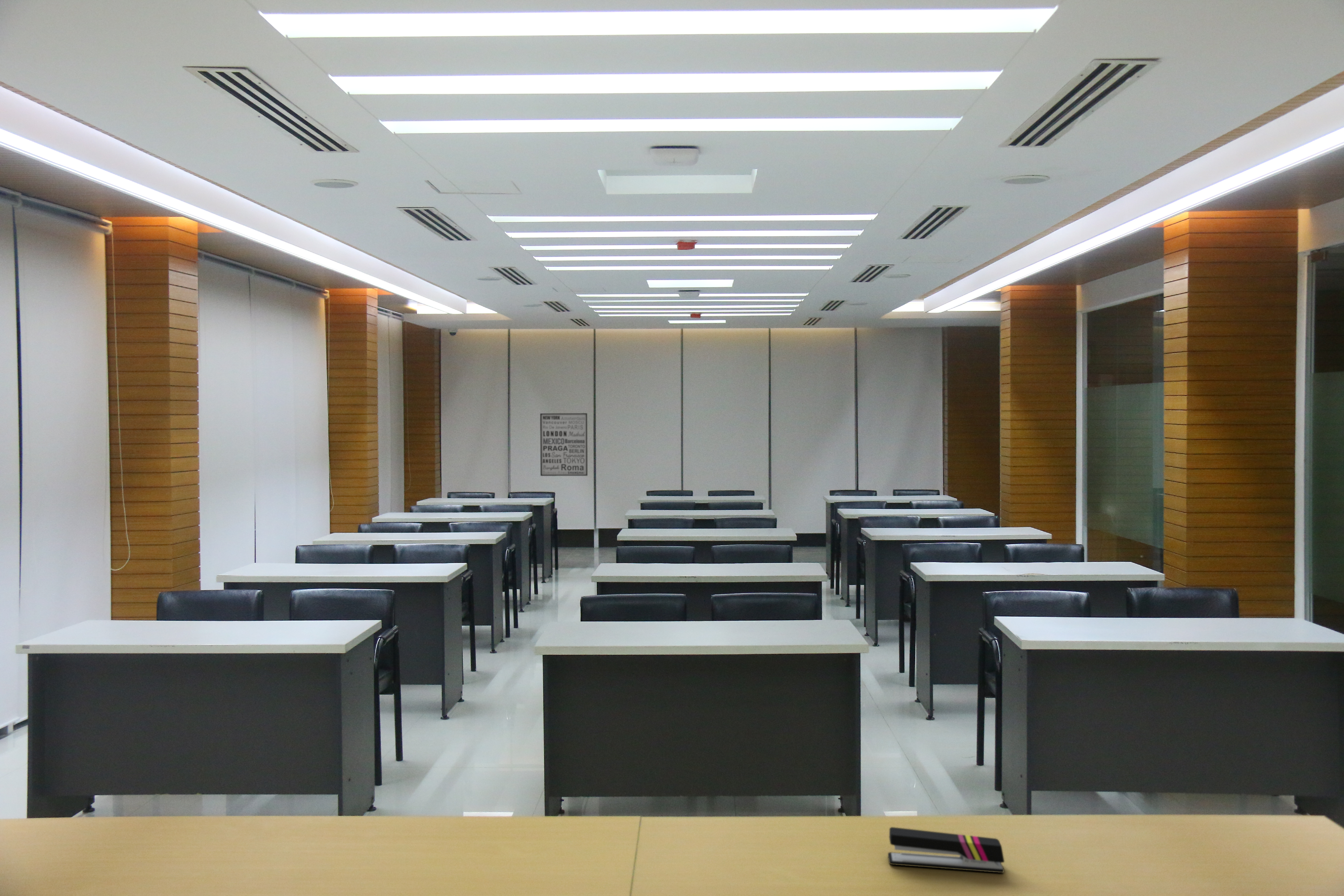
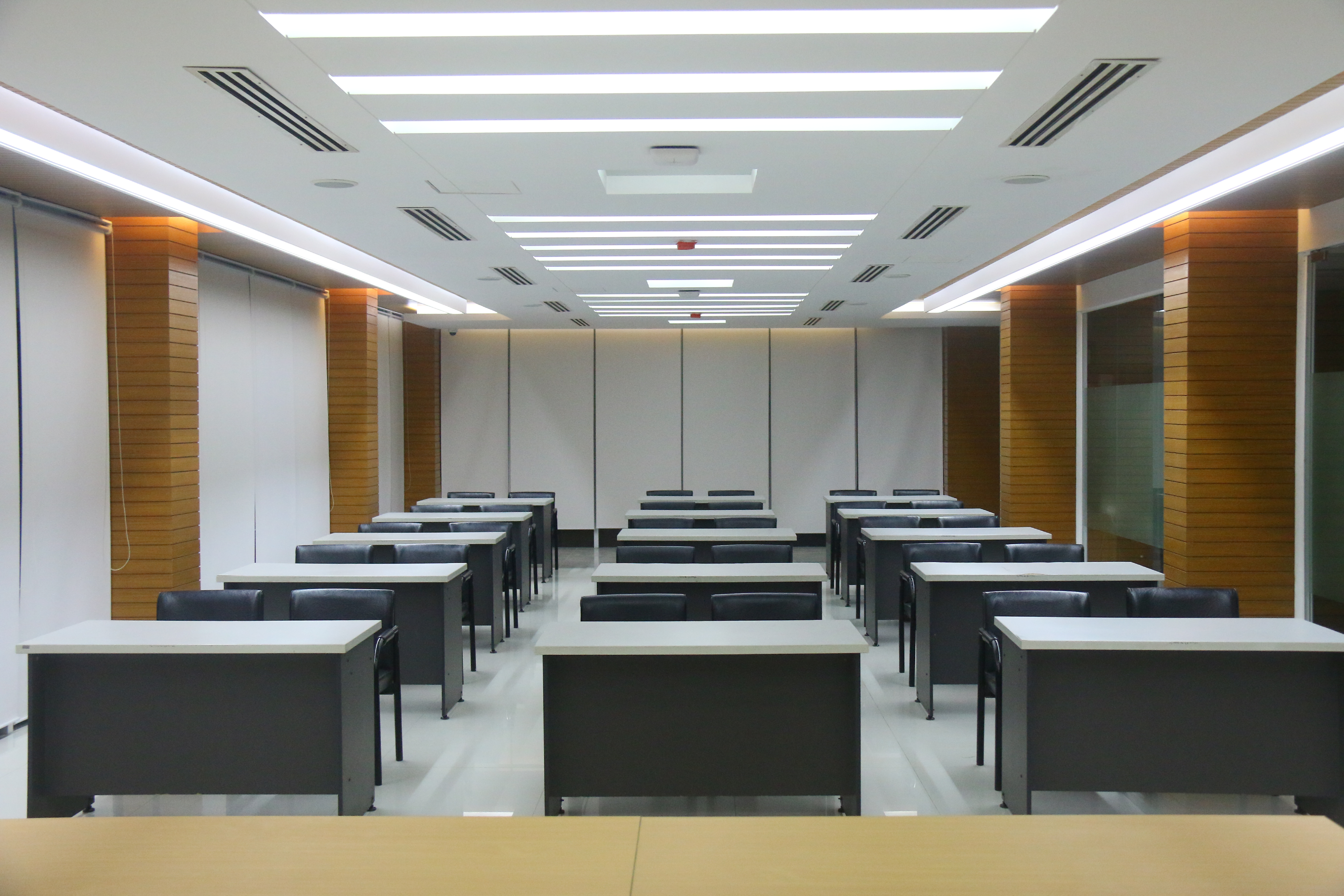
- wall art [540,413,588,476]
- stapler [888,827,1005,873]
